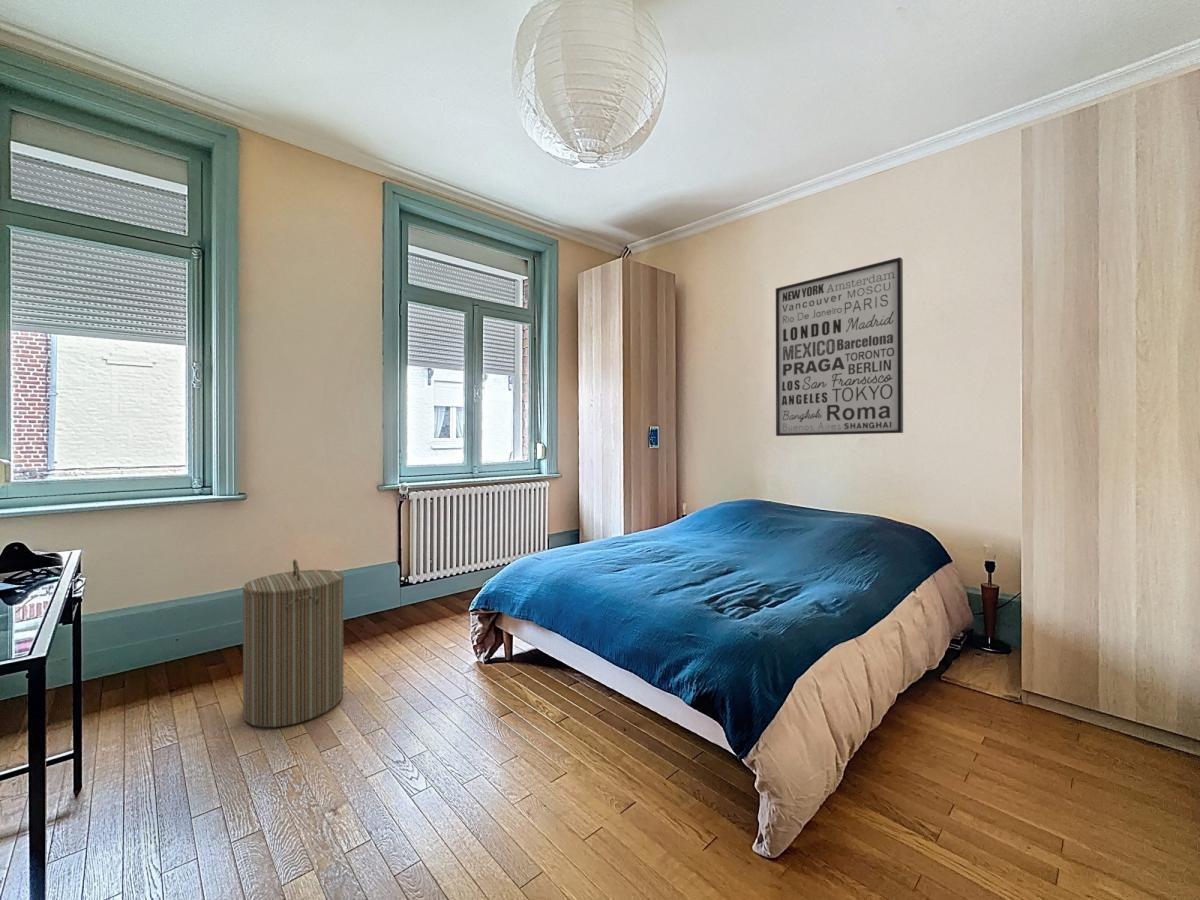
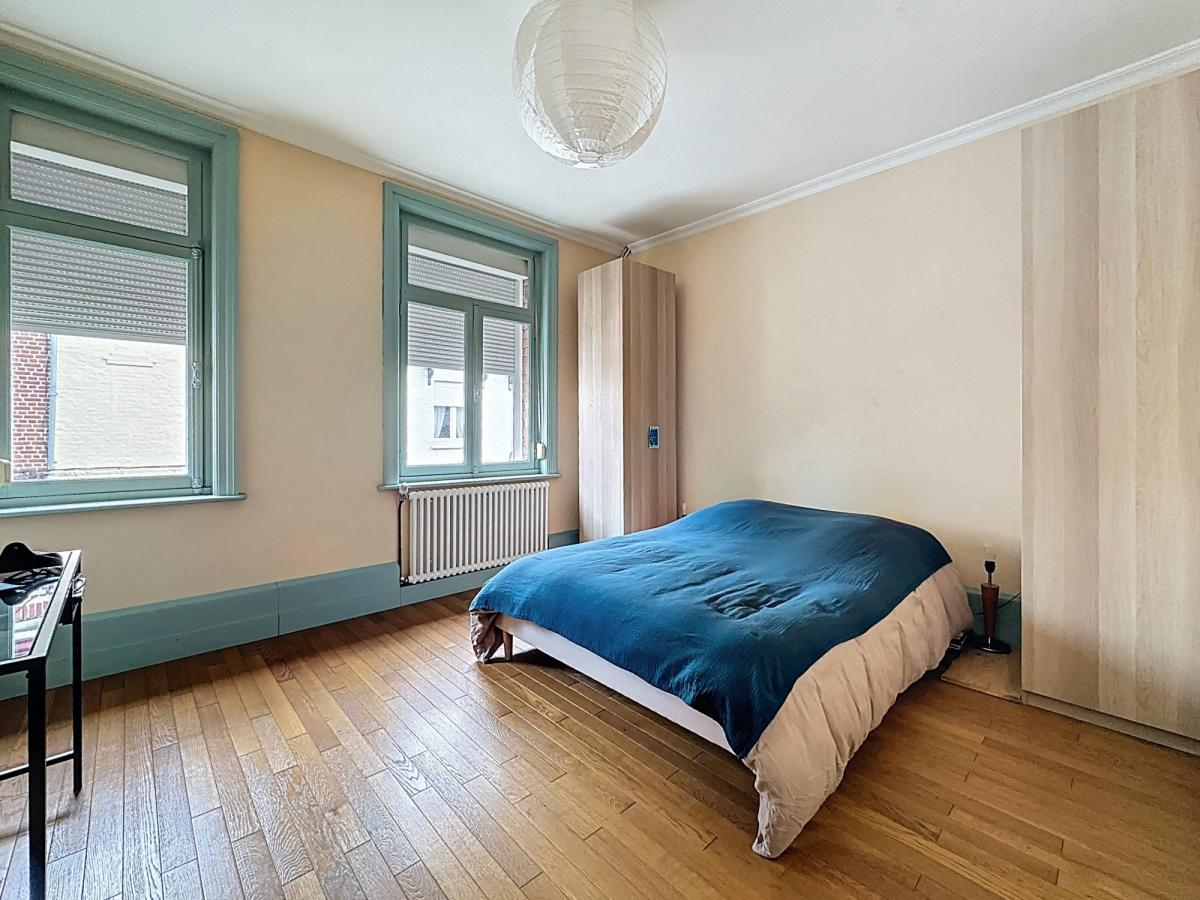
- wall art [775,256,904,437]
- laundry hamper [241,558,345,728]
